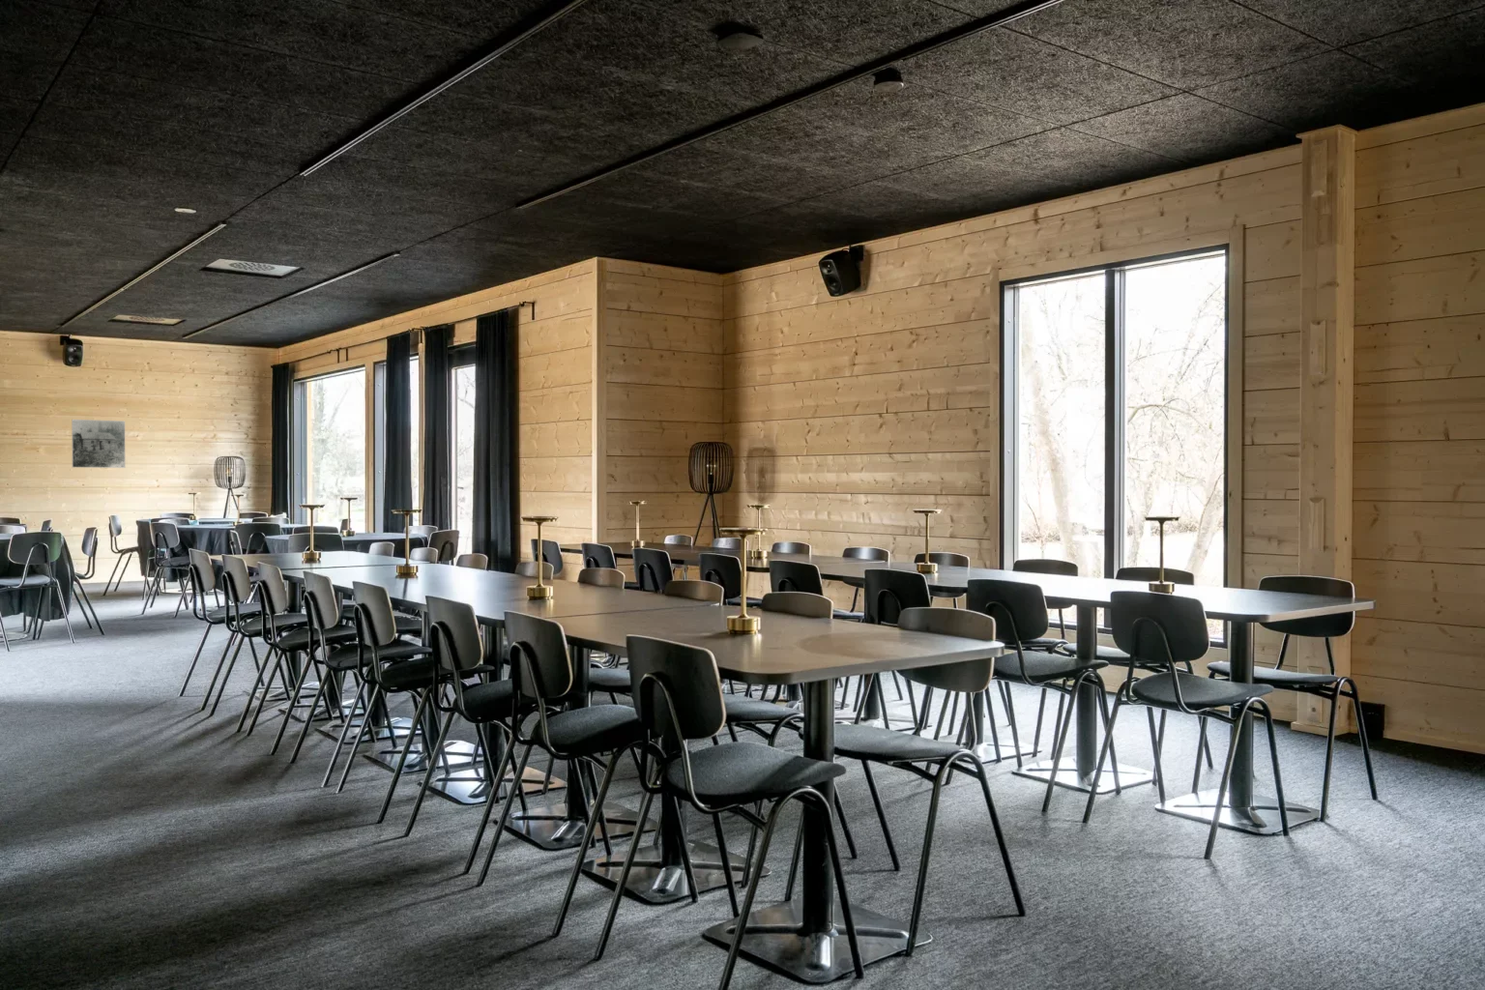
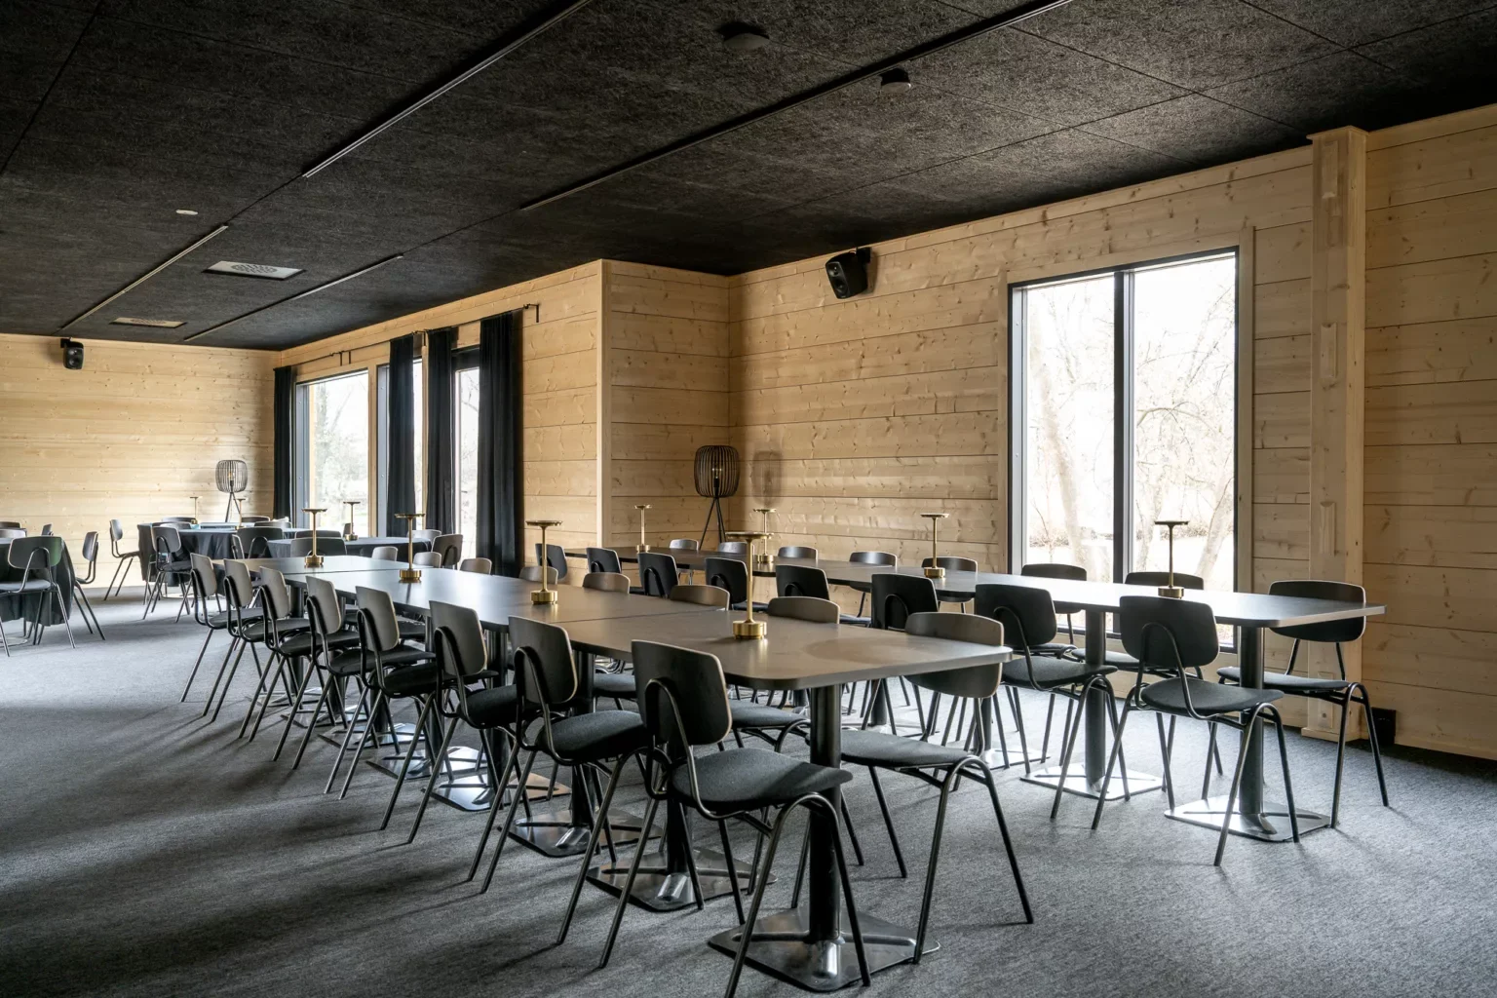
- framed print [71,419,127,468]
